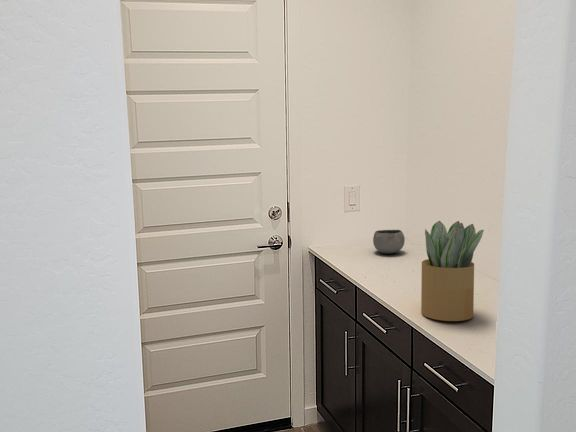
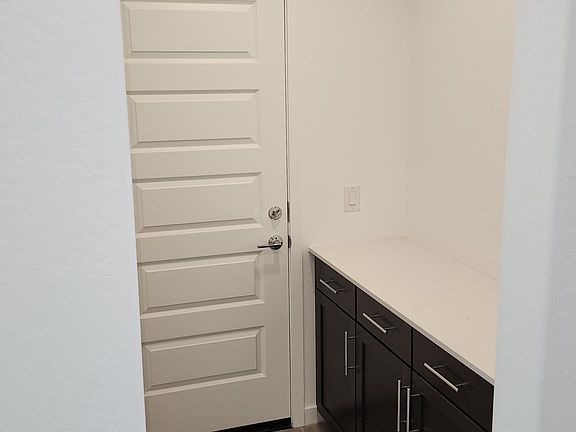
- potted plant [420,220,485,322]
- bowl [372,229,406,255]
